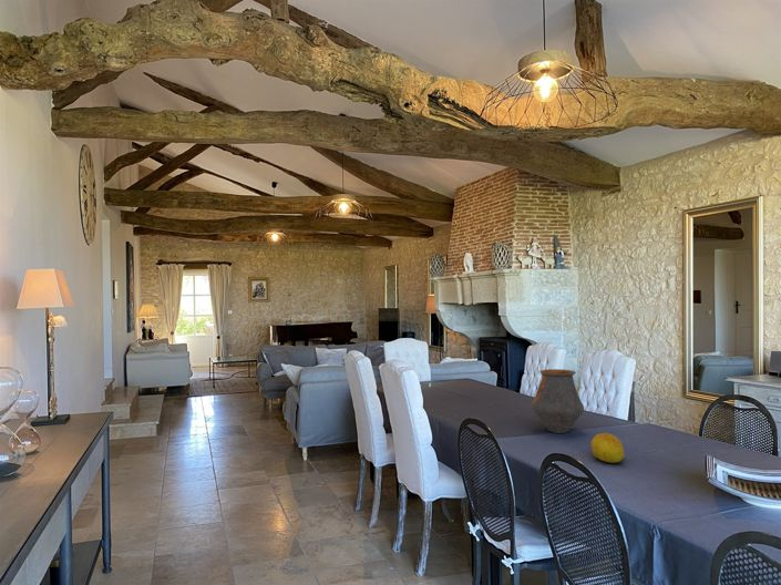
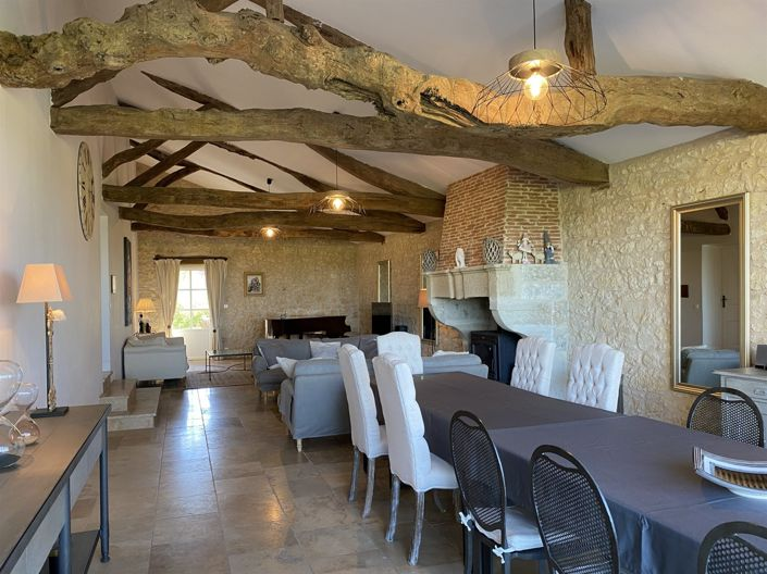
- fruit [590,432,626,464]
- vase [531,368,585,434]
